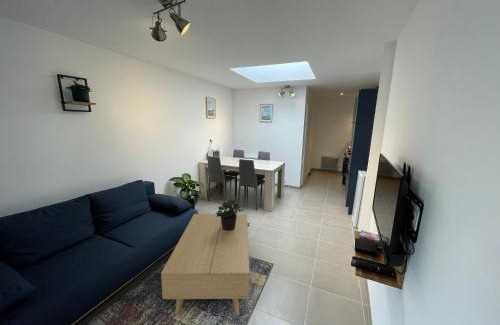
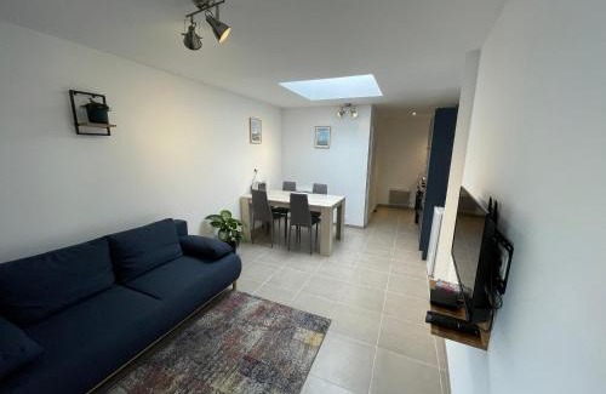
- coffee table [160,213,251,317]
- potted plant [215,198,244,231]
